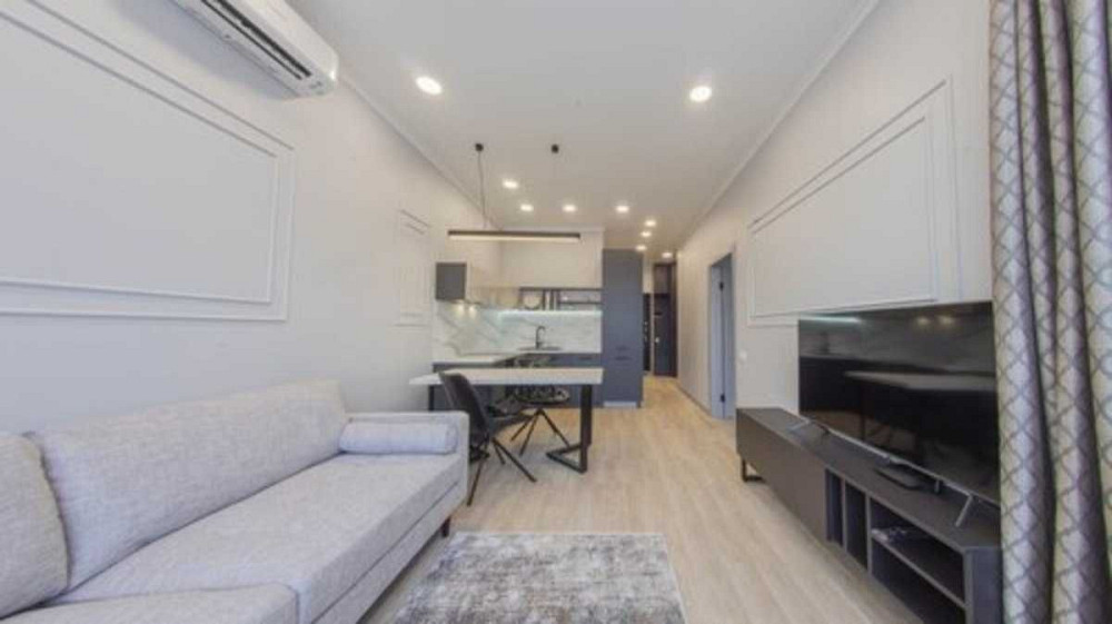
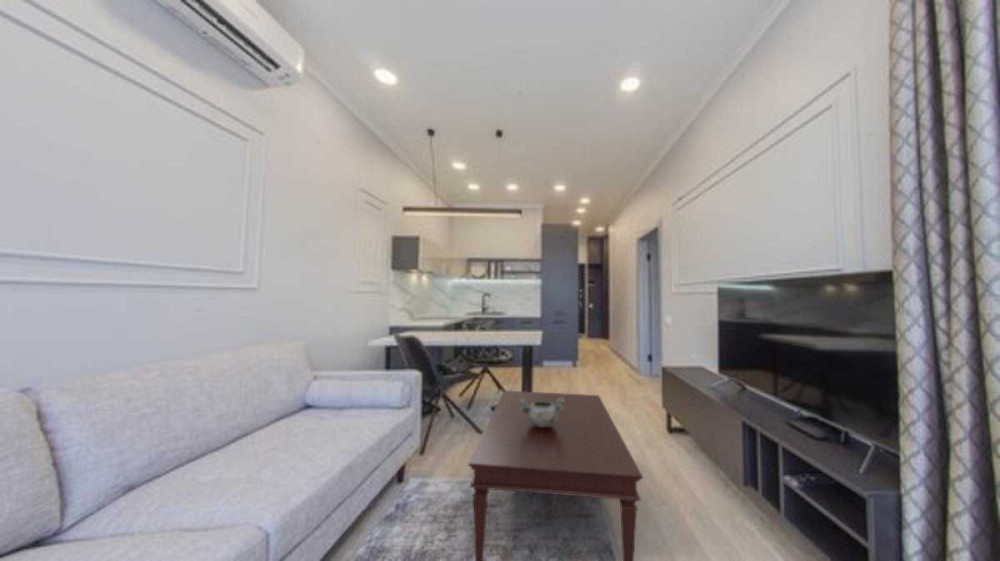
+ coffee table [467,390,644,561]
+ decorative bowl [519,398,565,427]
